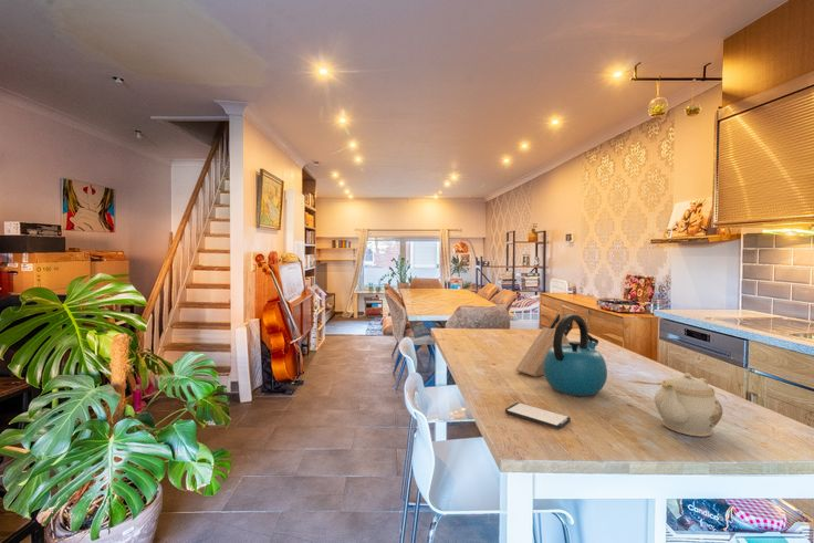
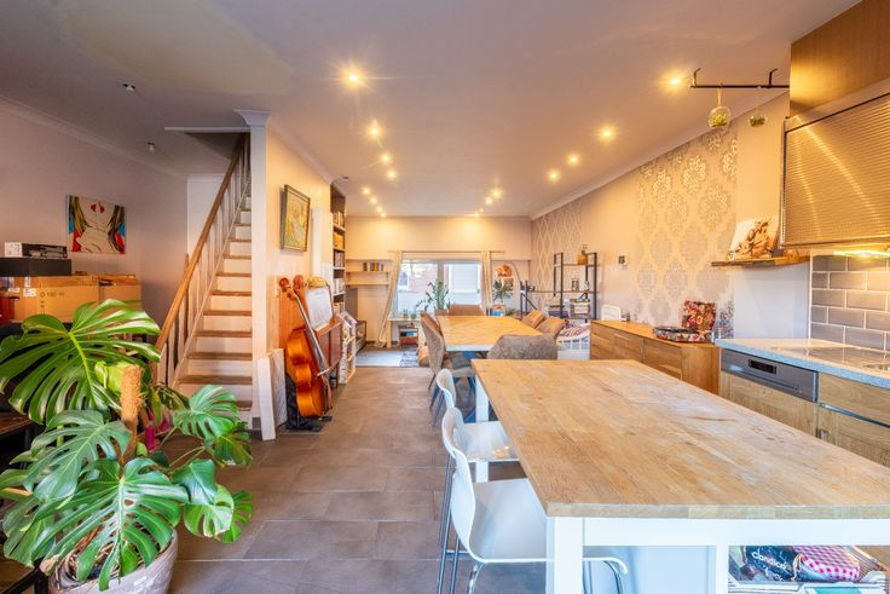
- knife block [514,313,574,378]
- teapot [654,372,724,438]
- kettle [543,313,608,397]
- smartphone [504,401,572,430]
